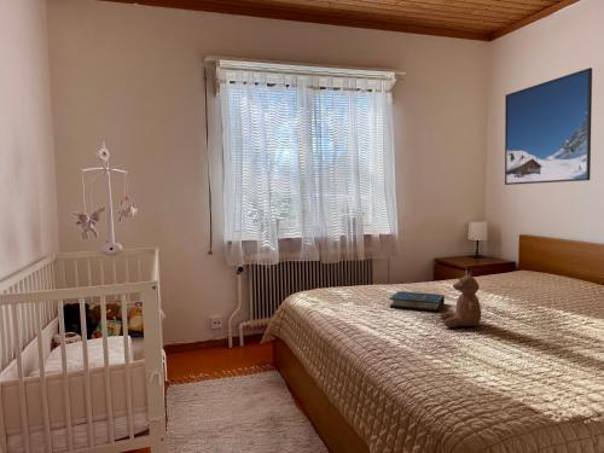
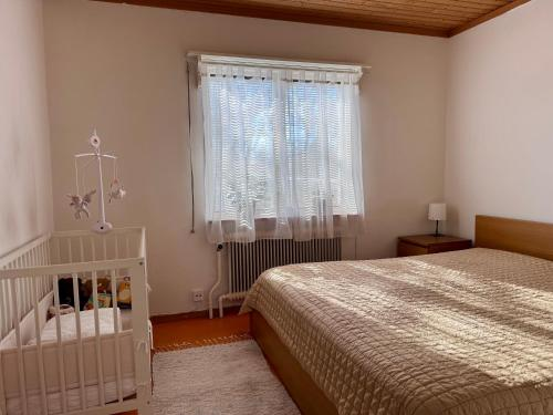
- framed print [504,66,593,186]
- book [389,290,446,313]
- teddy bear [440,268,482,329]
